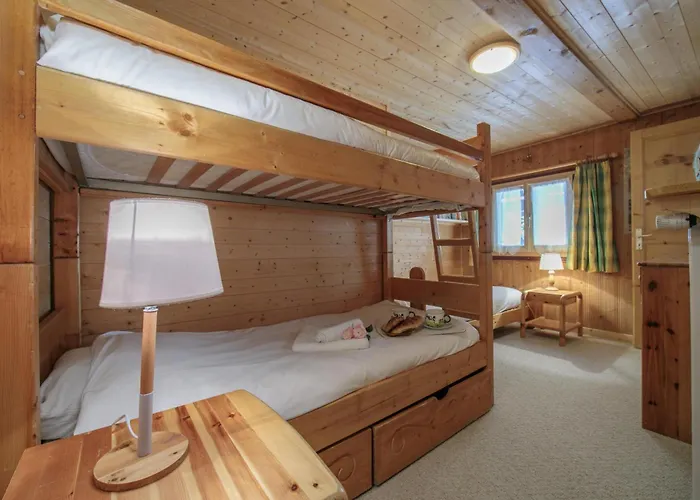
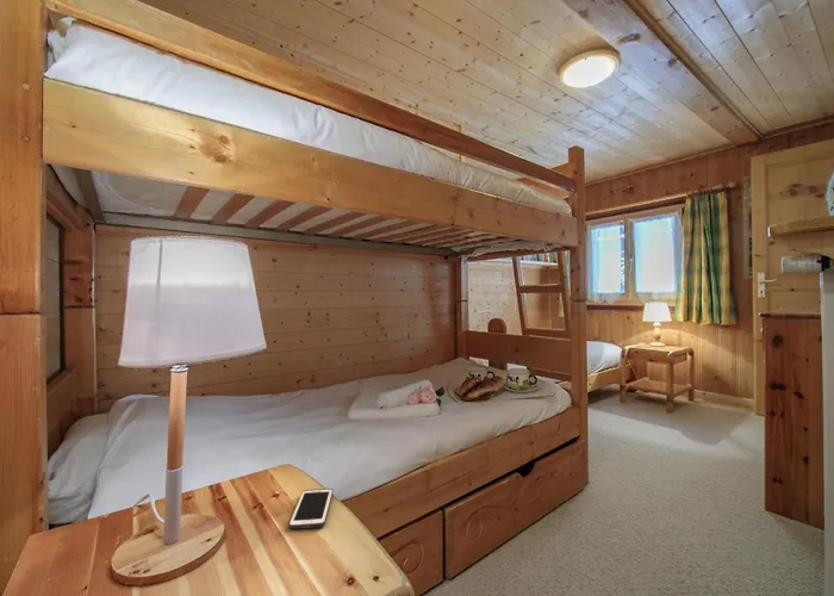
+ cell phone [287,488,334,530]
